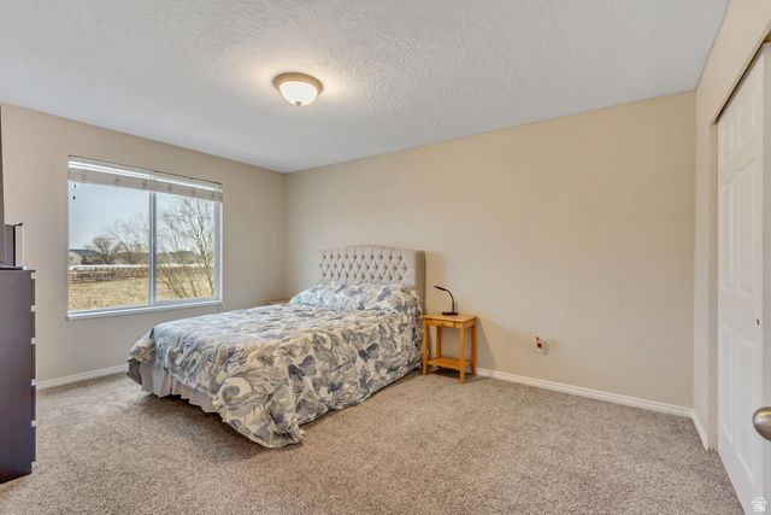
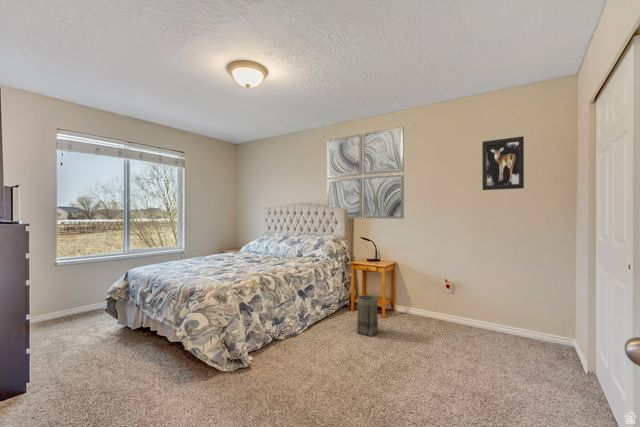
+ basket [356,294,379,337]
+ wall art [481,136,525,191]
+ wall art [327,126,405,220]
